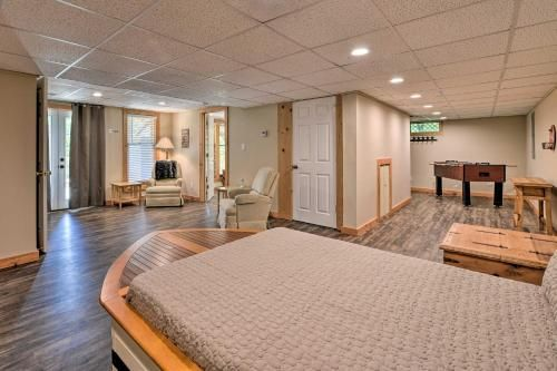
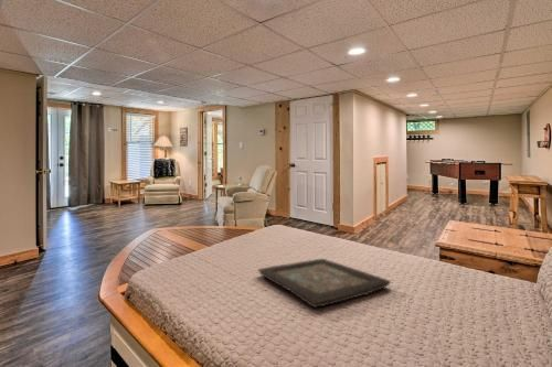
+ decorative tray [256,258,392,309]
